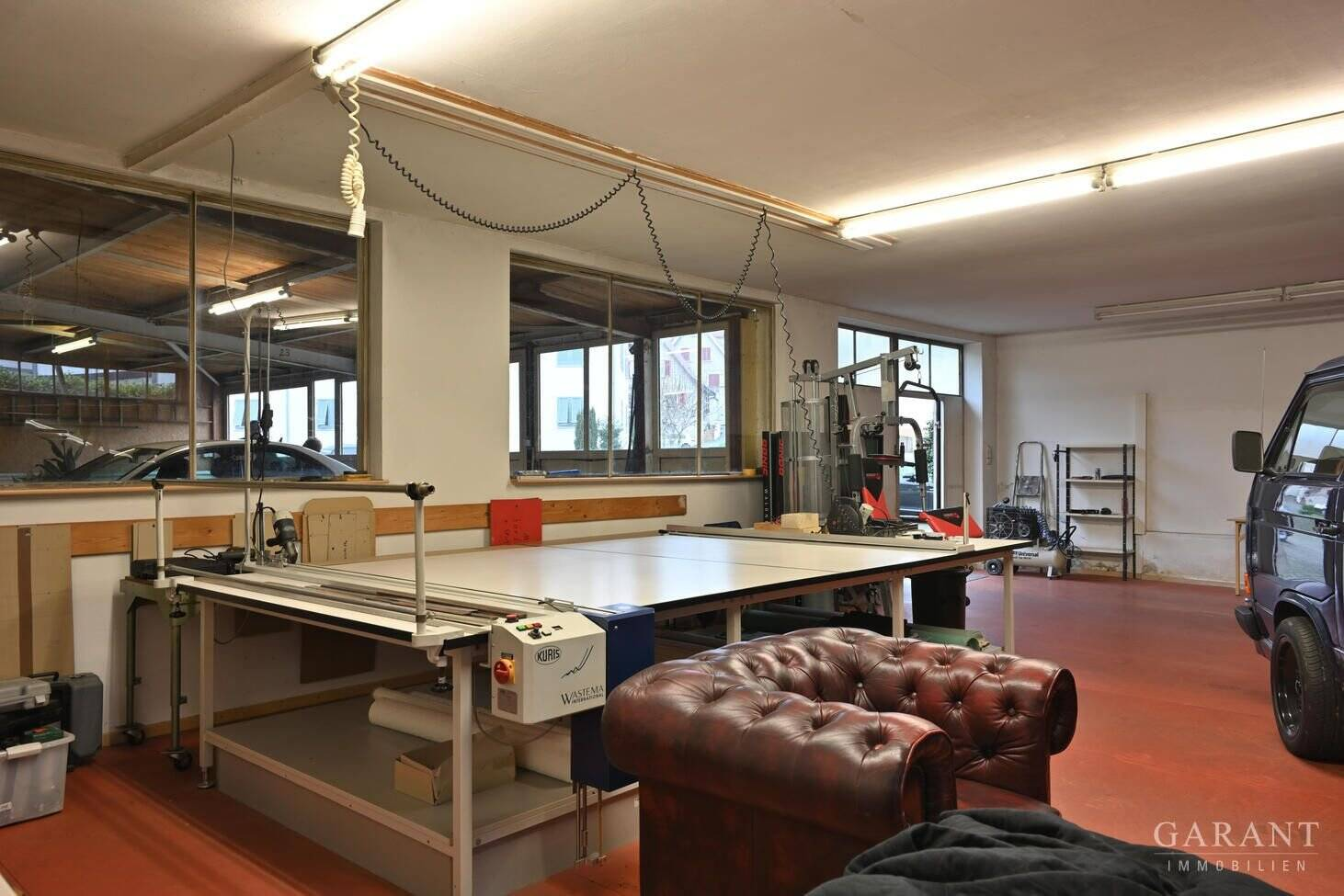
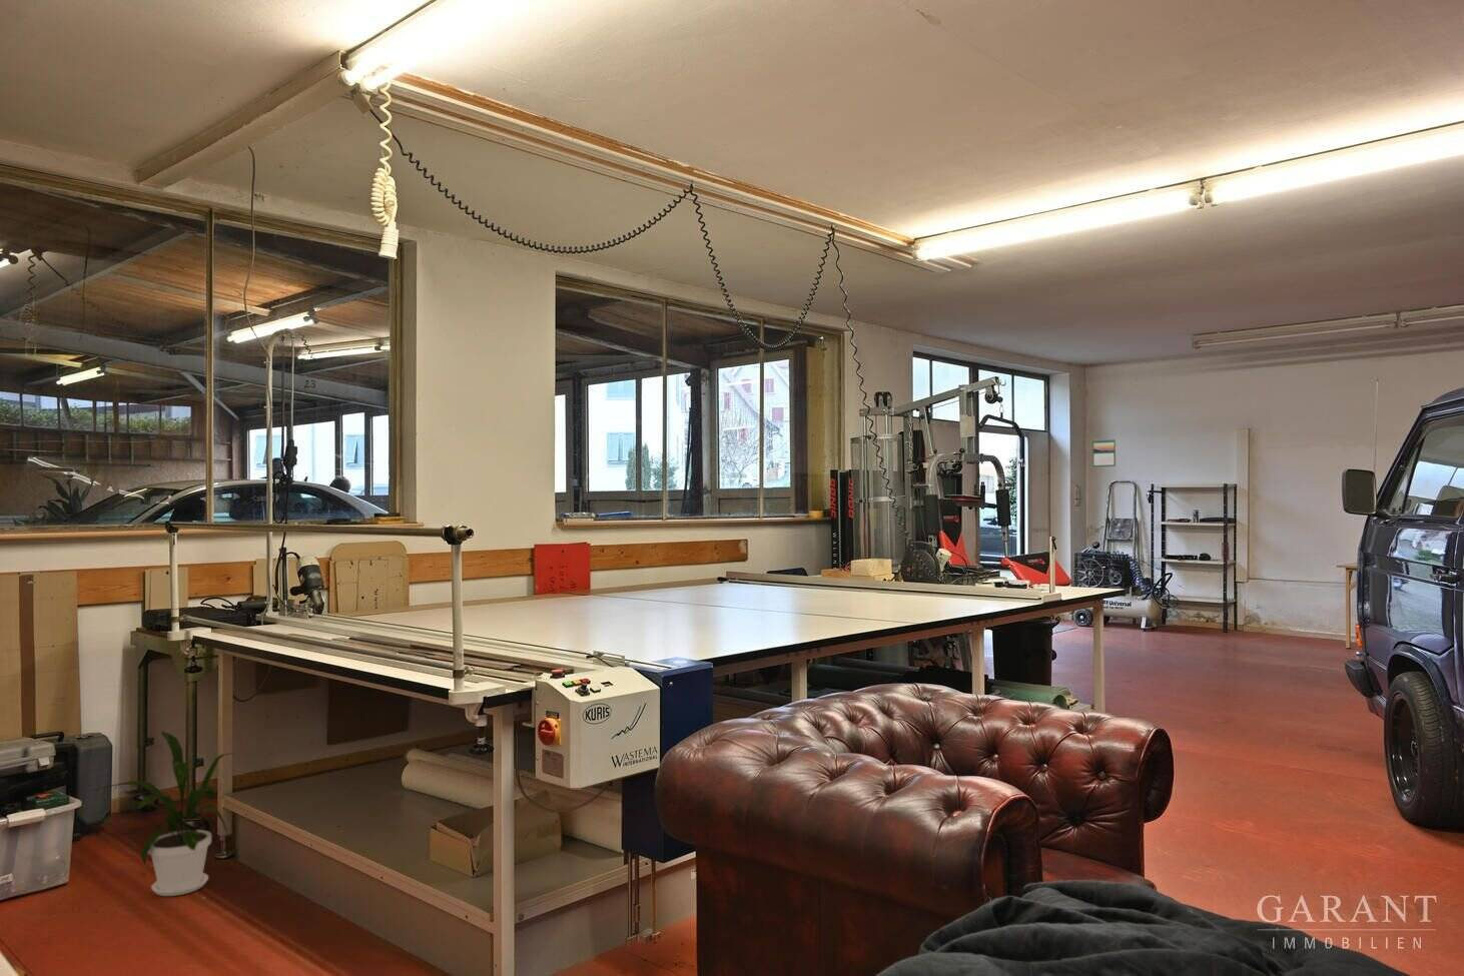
+ house plant [89,730,236,896]
+ calendar [1091,439,1117,467]
